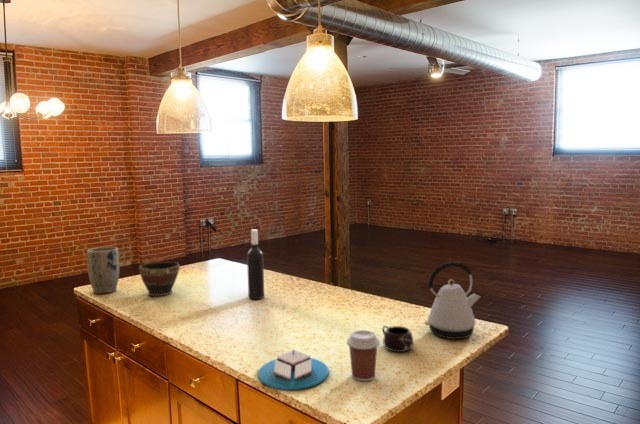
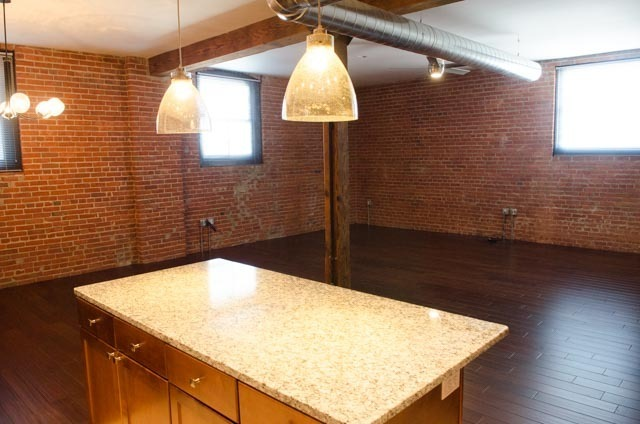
- bowl [138,261,181,297]
- kettle [423,261,481,340]
- candle [257,344,330,391]
- coffee cup [346,329,381,382]
- wine bottle [246,228,265,300]
- mug [381,325,414,353]
- plant pot [86,246,120,295]
